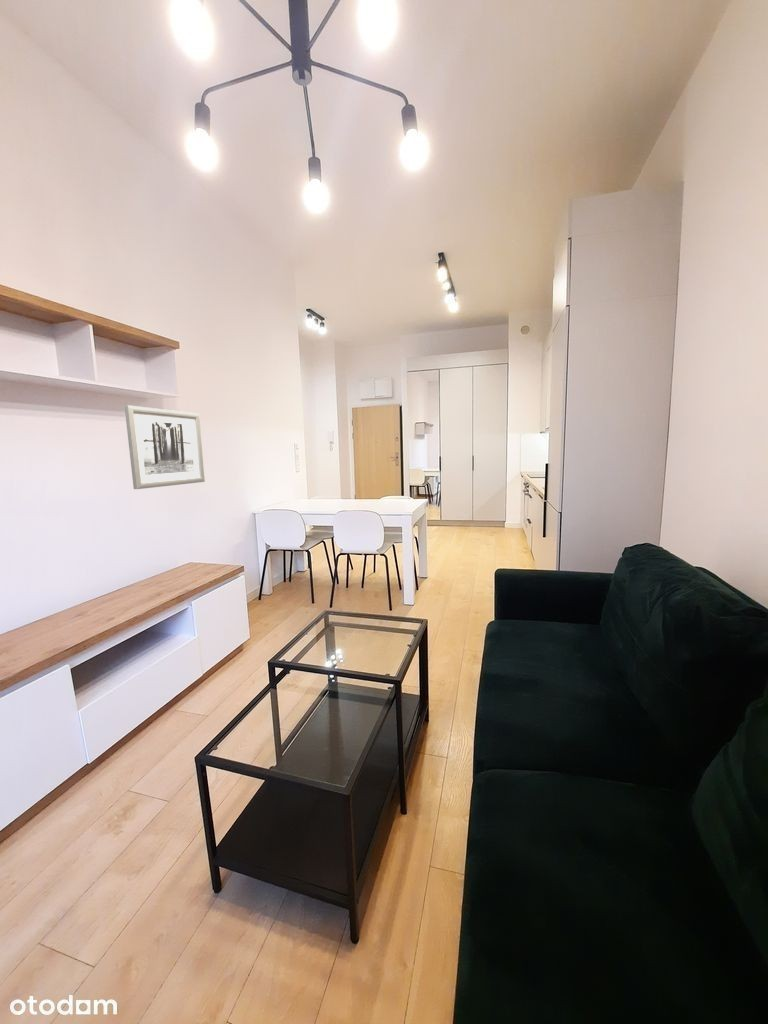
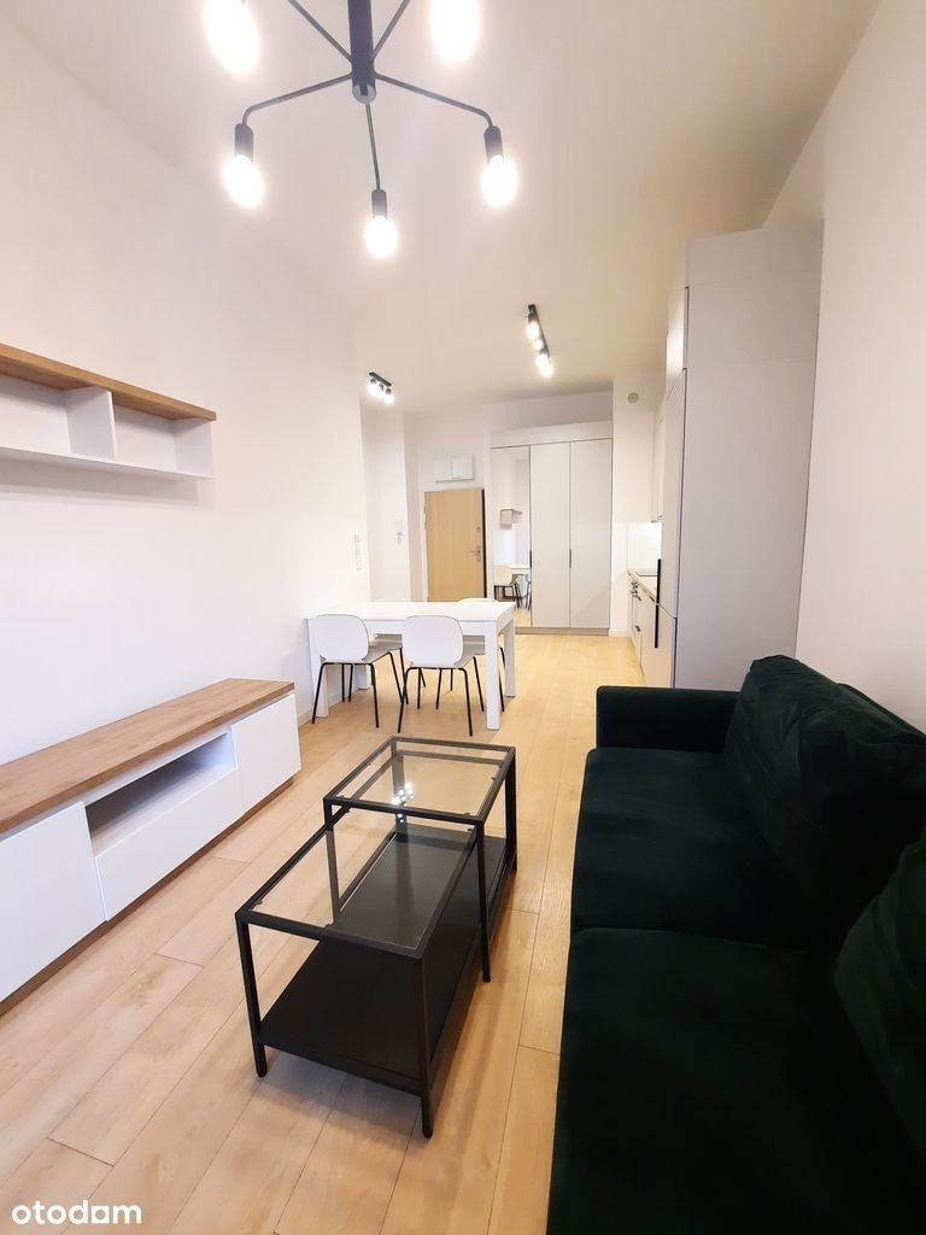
- wall art [124,404,206,490]
